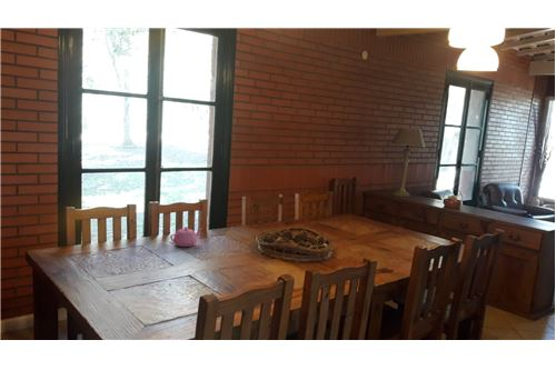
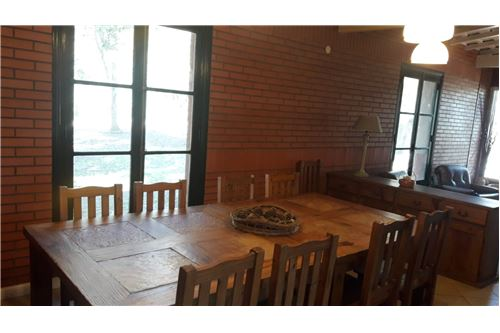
- teapot [169,226,203,248]
